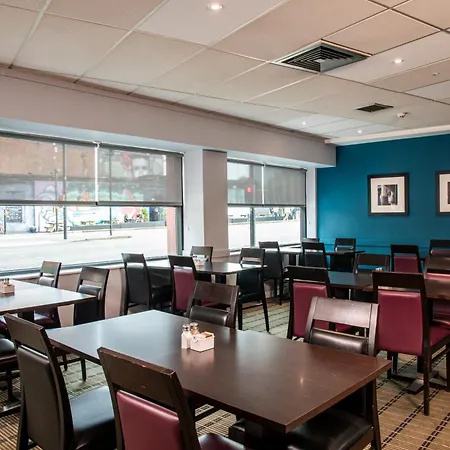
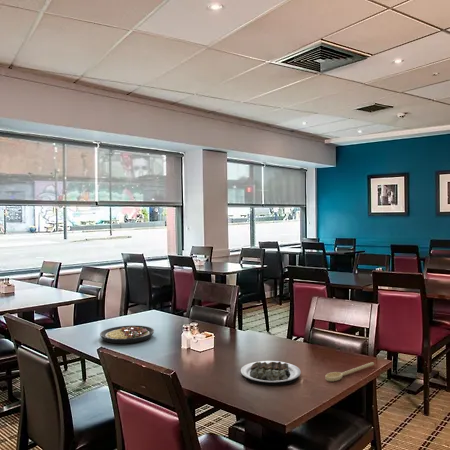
+ spoon [325,361,375,382]
+ plate [99,324,155,345]
+ plate [240,360,302,386]
